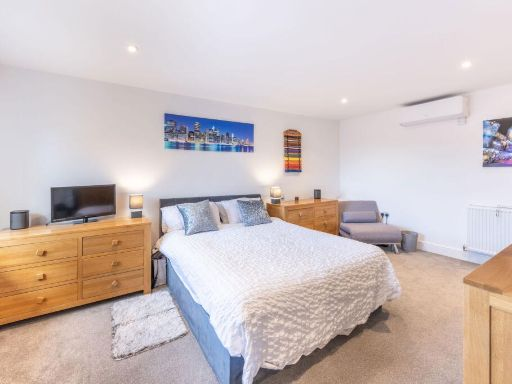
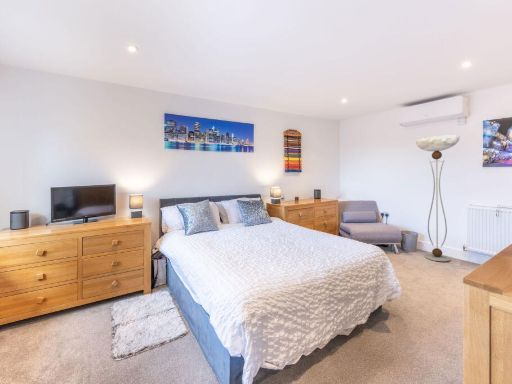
+ floor lamp [415,135,461,263]
